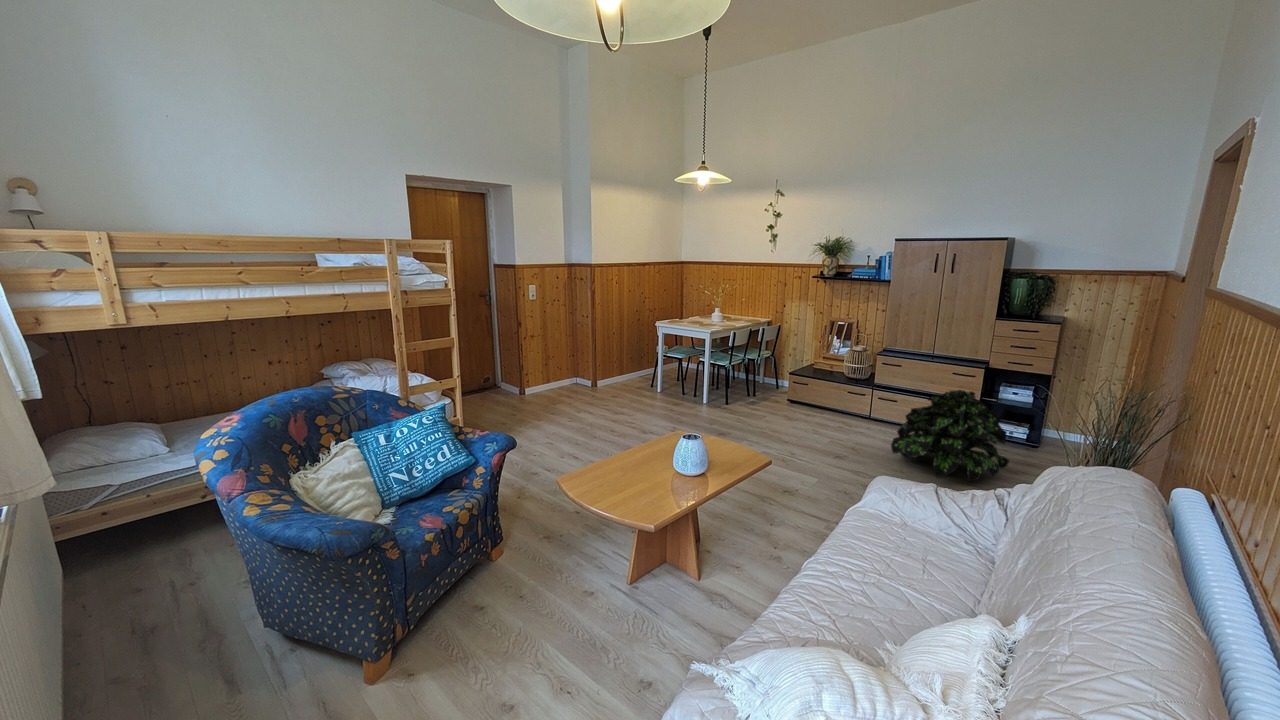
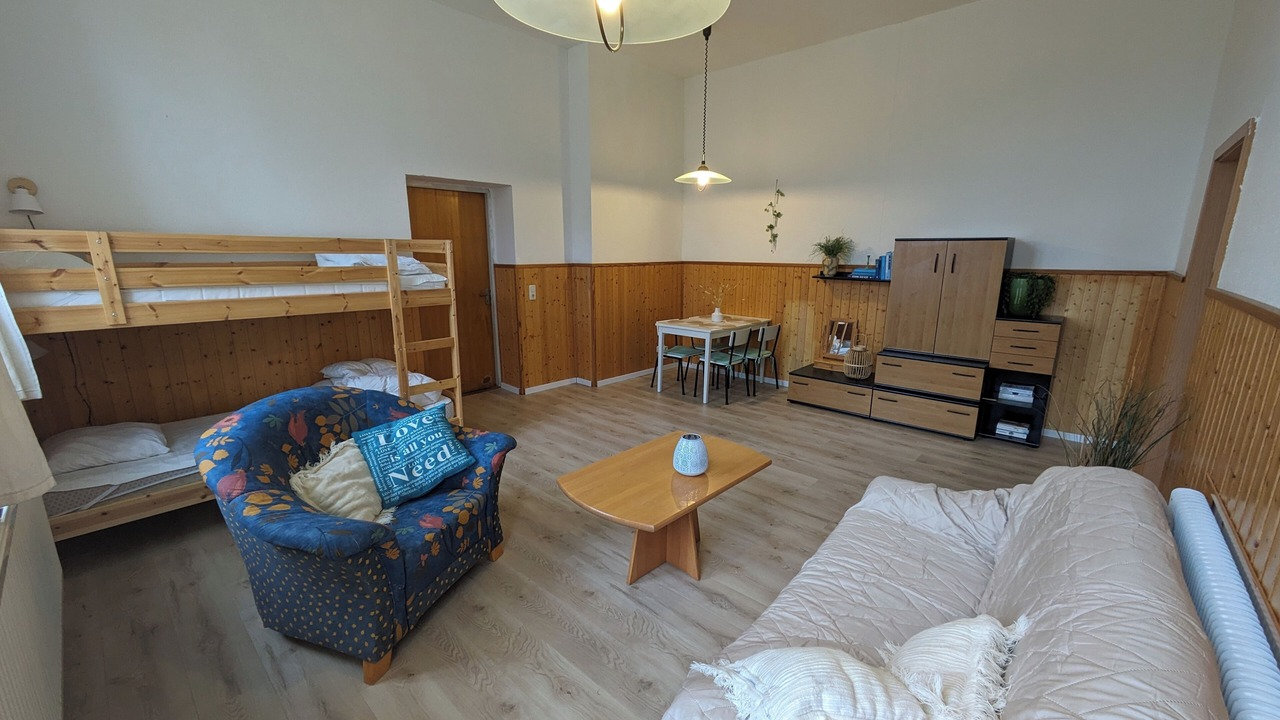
- potted plant [890,389,1010,484]
